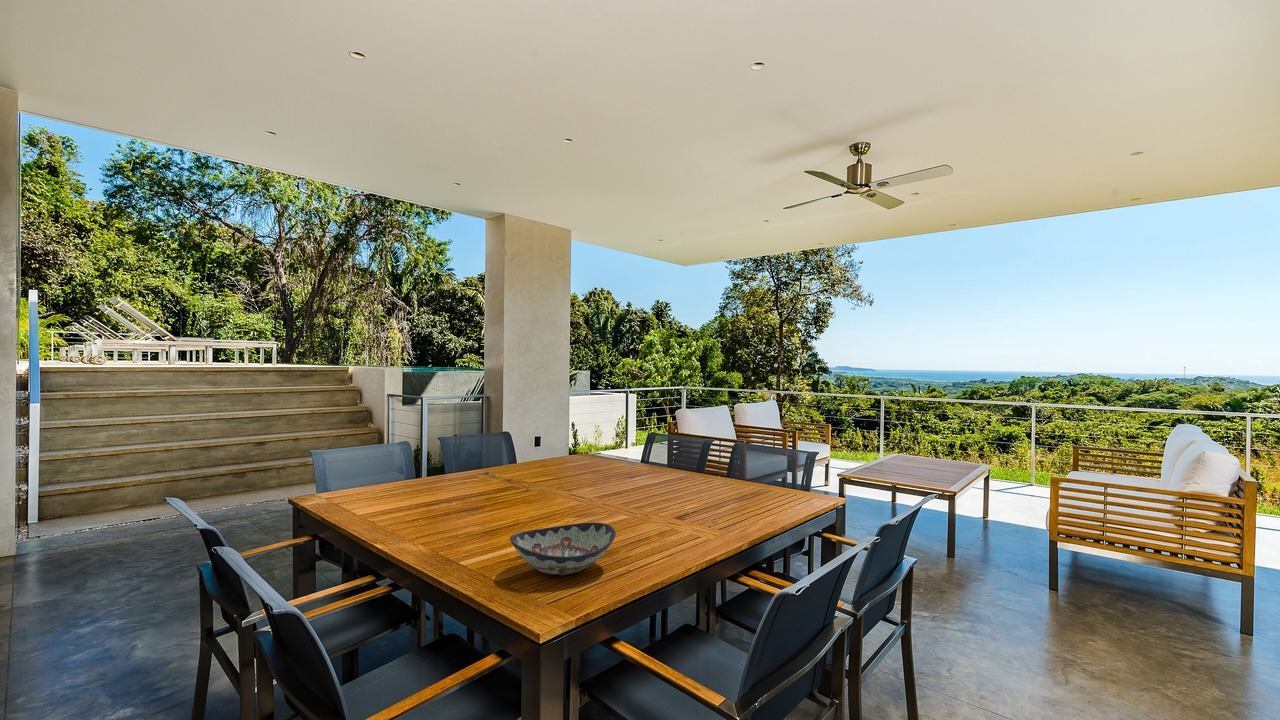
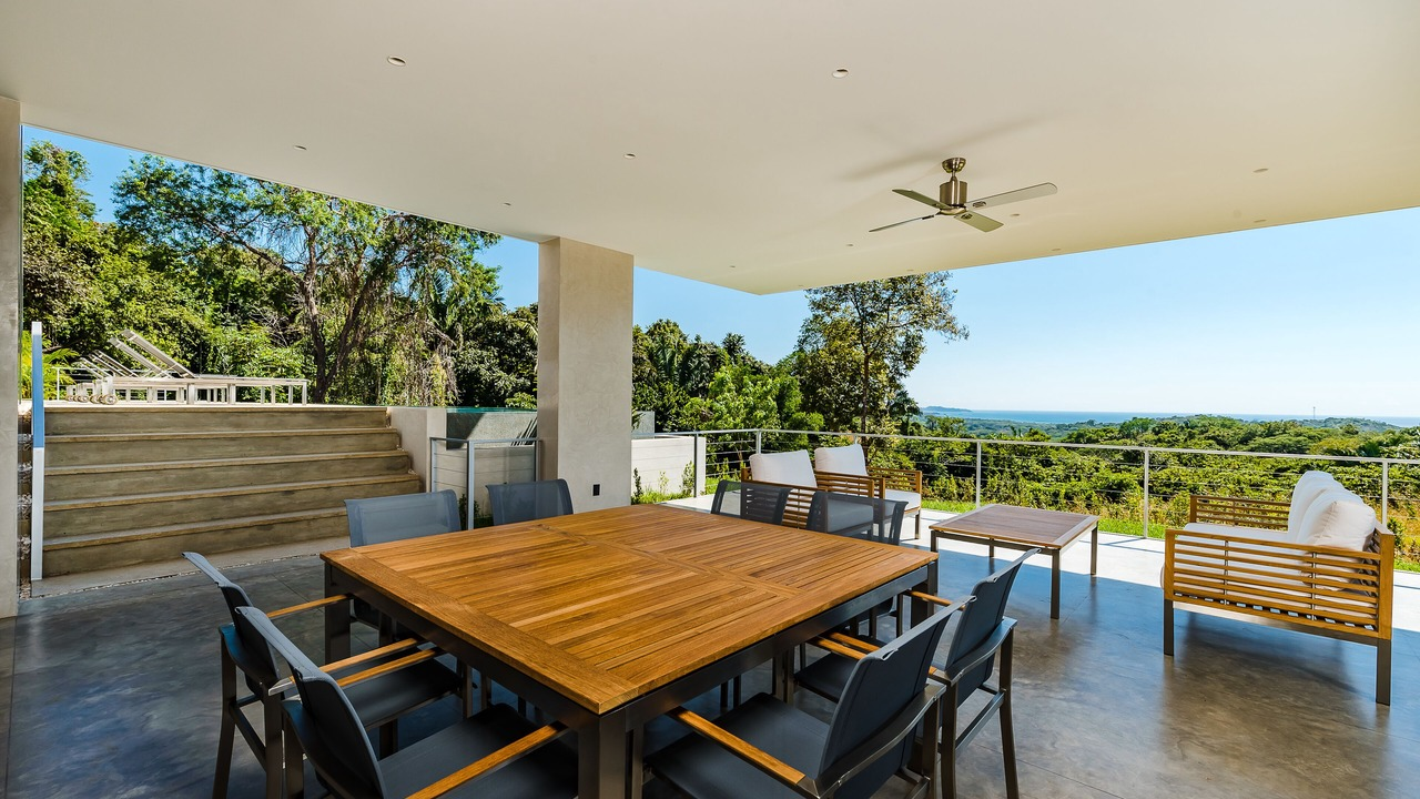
- decorative bowl [509,521,617,576]
